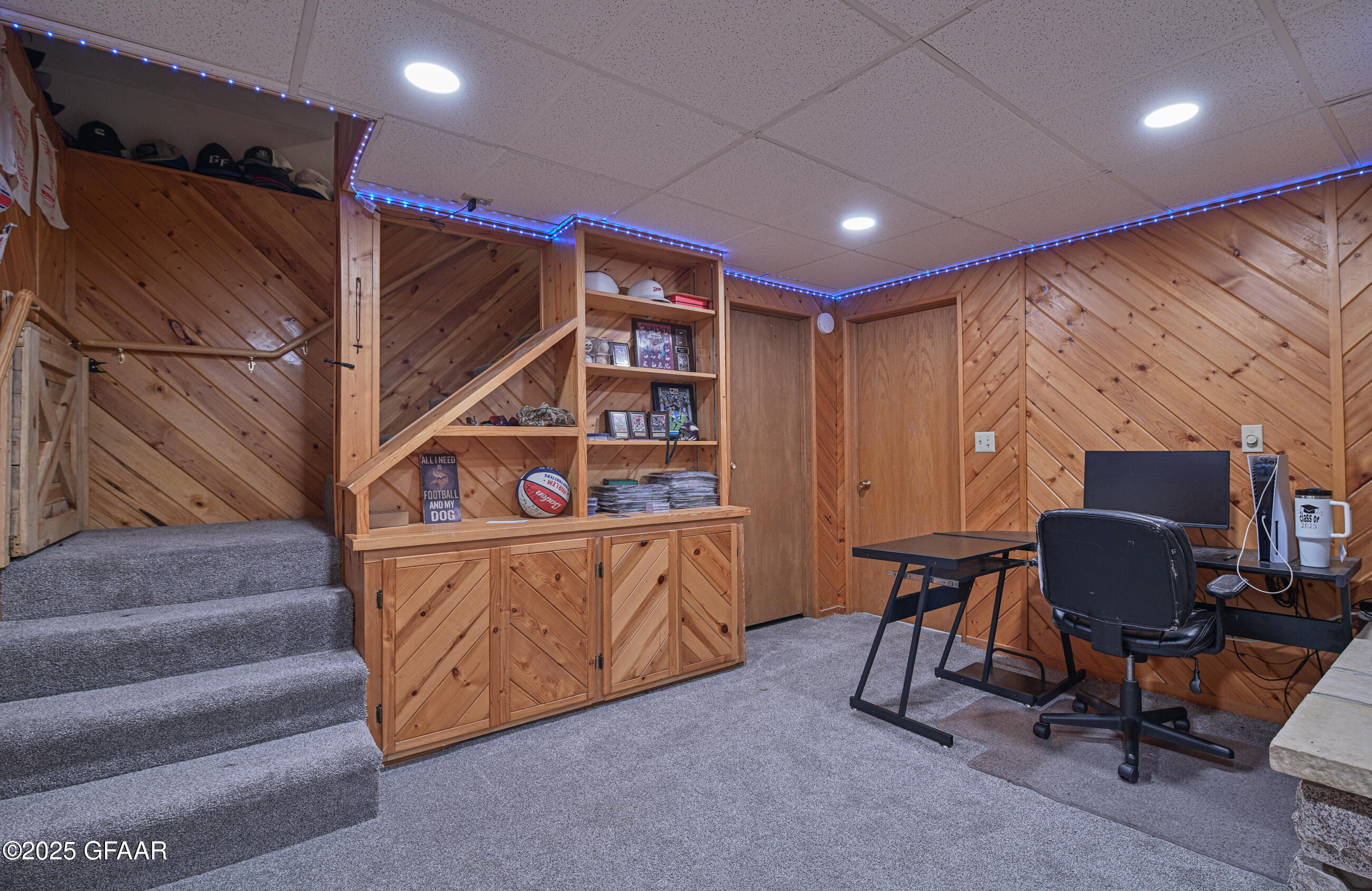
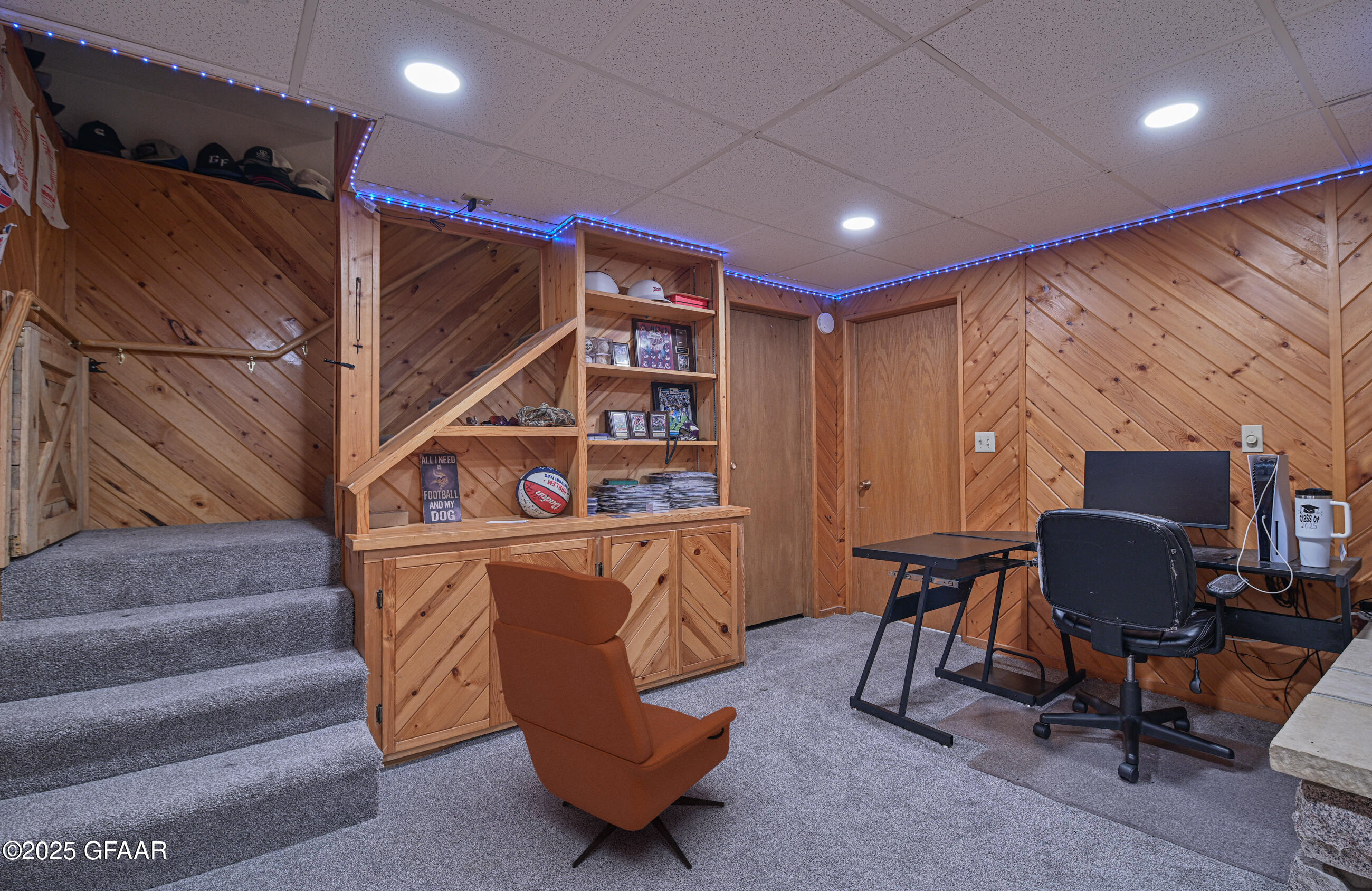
+ lounge chair [484,561,737,869]
